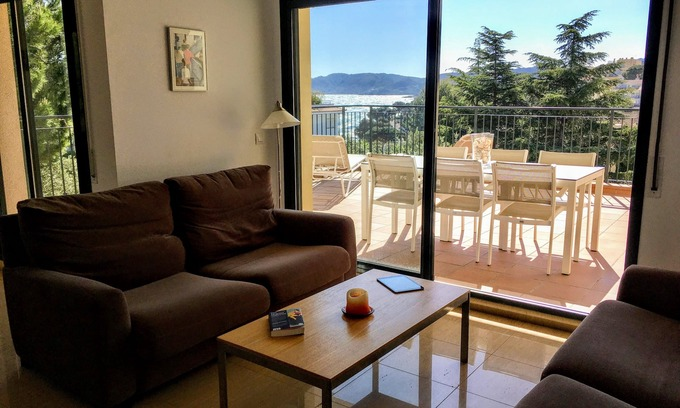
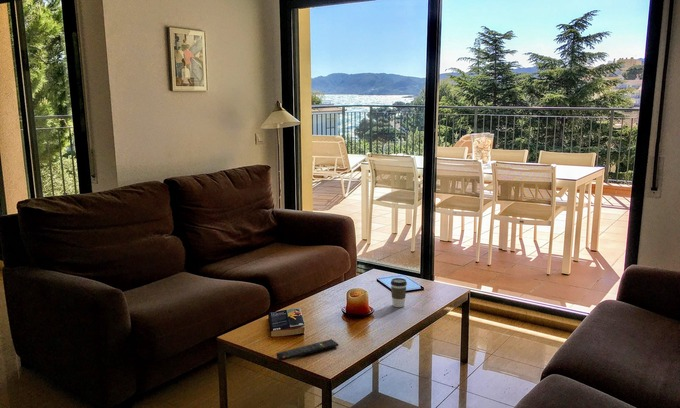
+ remote control [276,338,340,362]
+ coffee cup [390,277,408,308]
